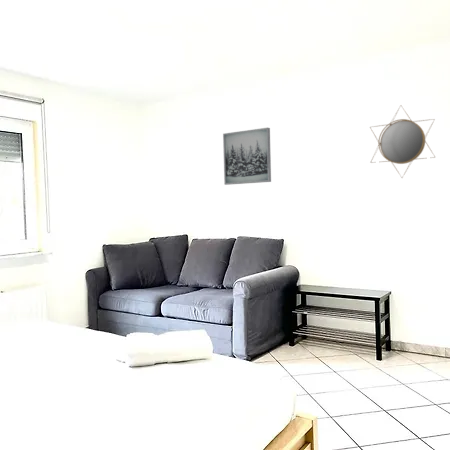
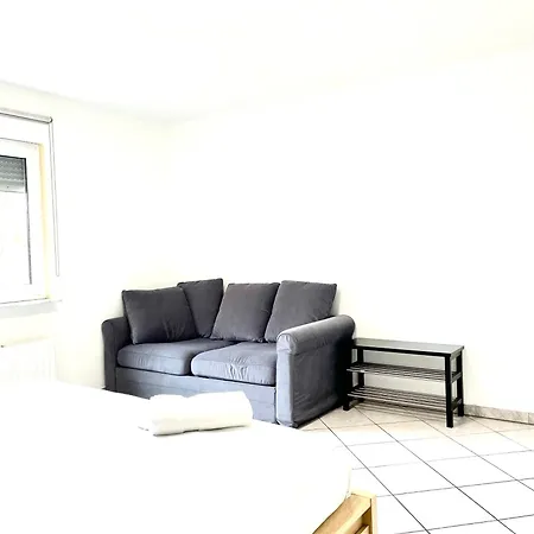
- wall art [222,127,272,186]
- home mirror [369,104,436,179]
